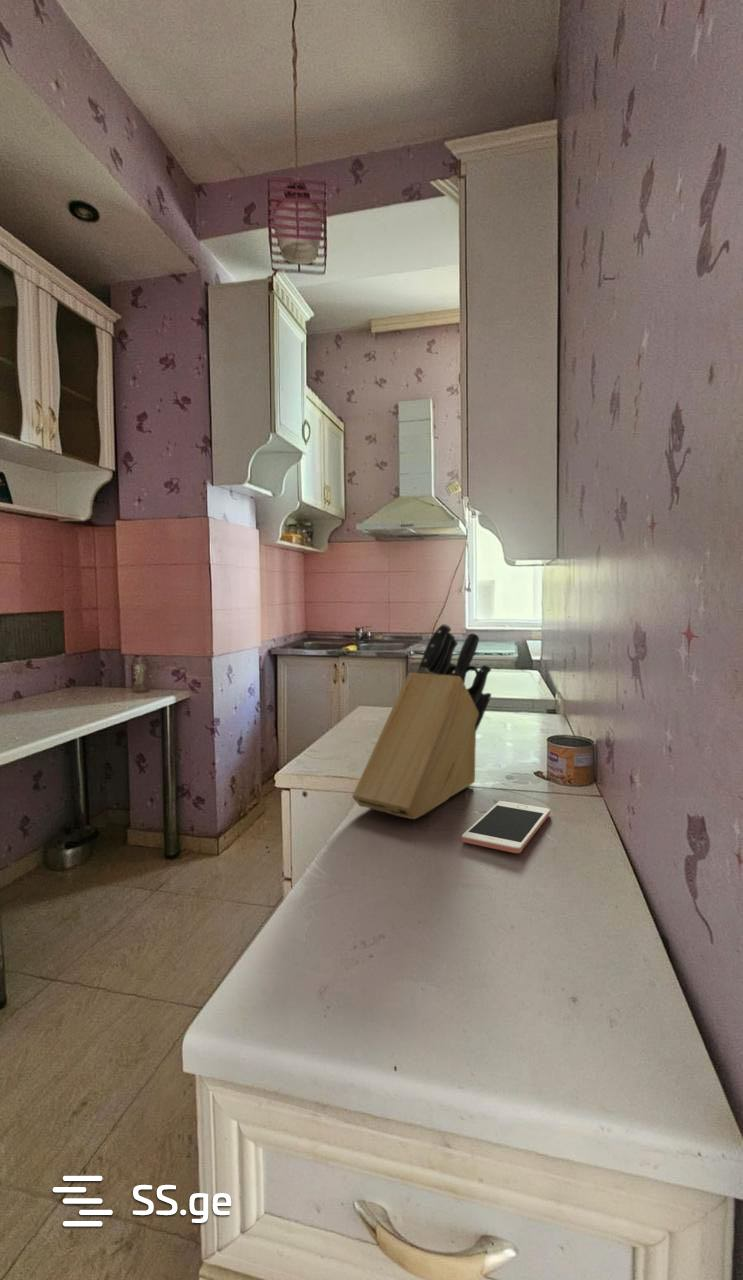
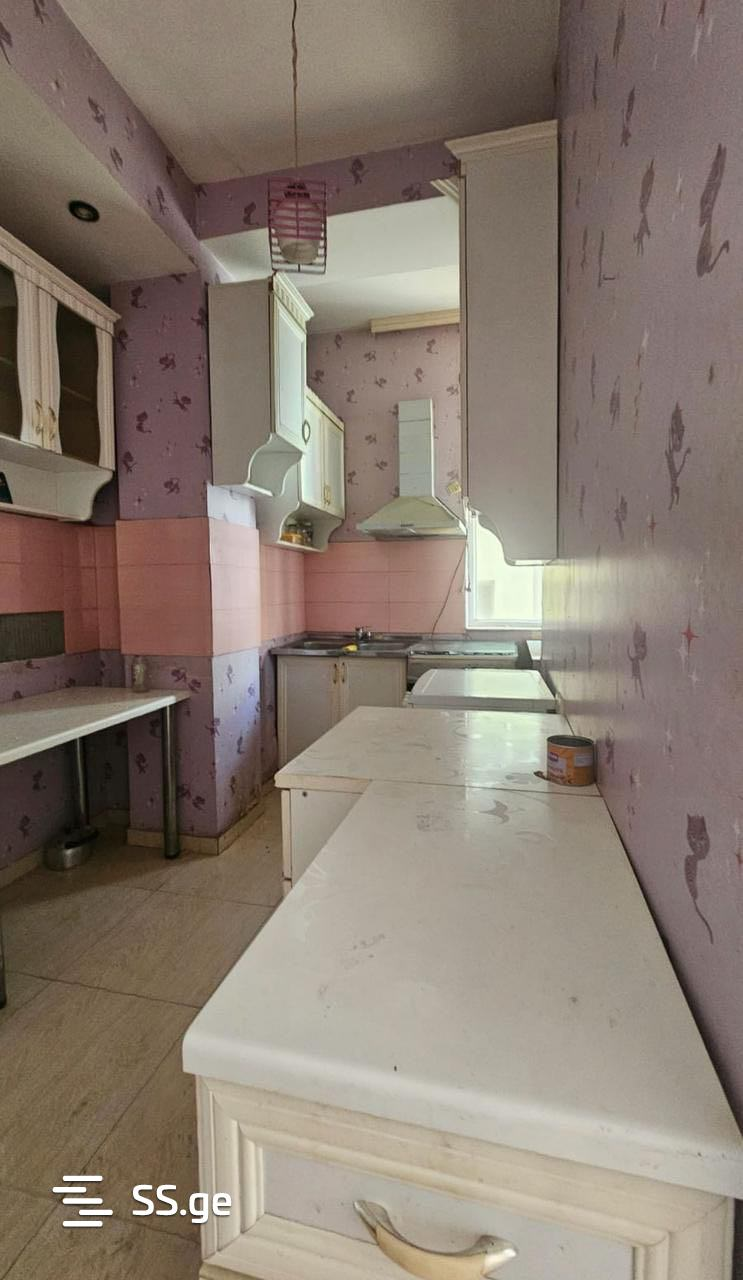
- knife block [351,623,492,820]
- cell phone [461,800,551,854]
